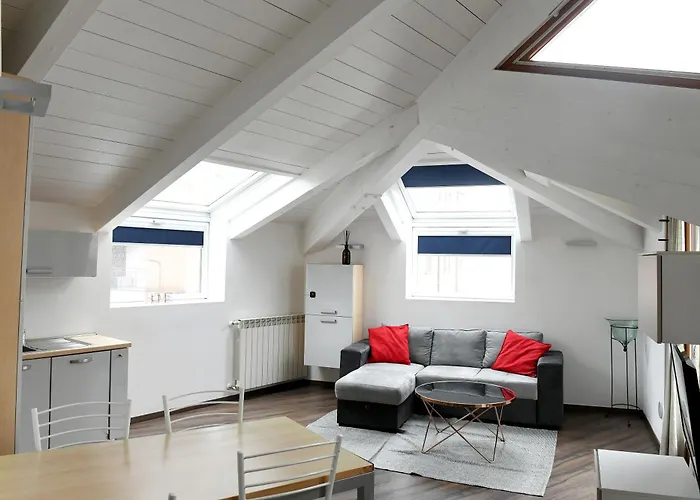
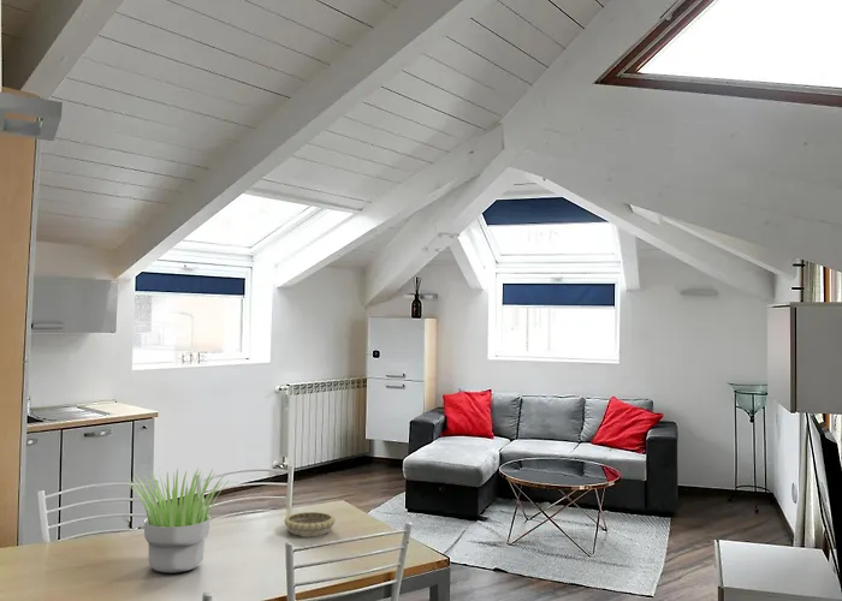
+ decorative bowl [283,511,337,537]
+ potted plant [129,466,229,575]
